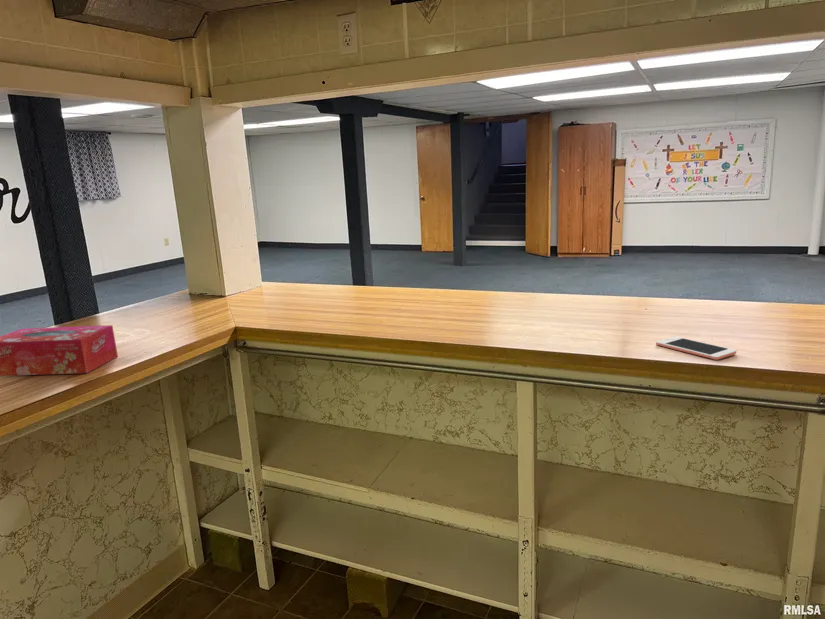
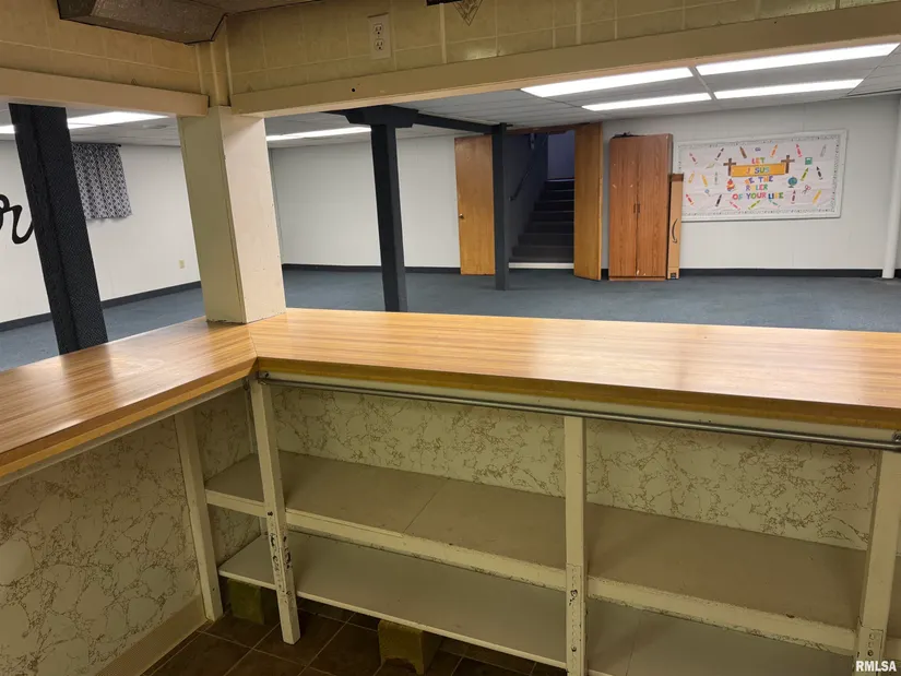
- cell phone [655,335,737,361]
- tissue box [0,324,119,377]
